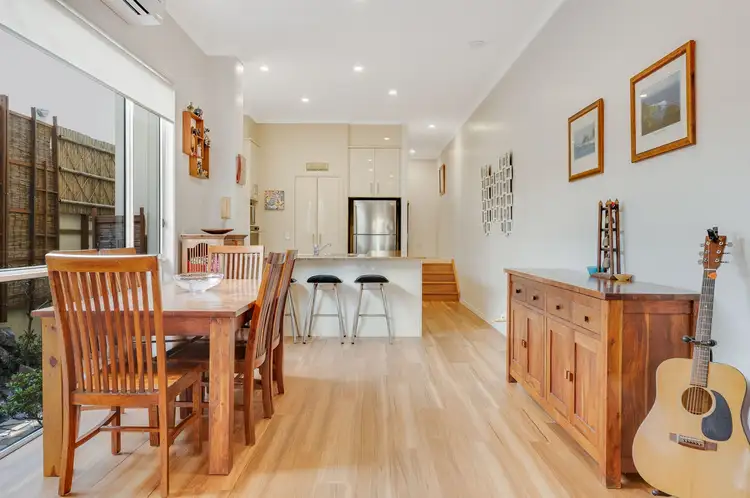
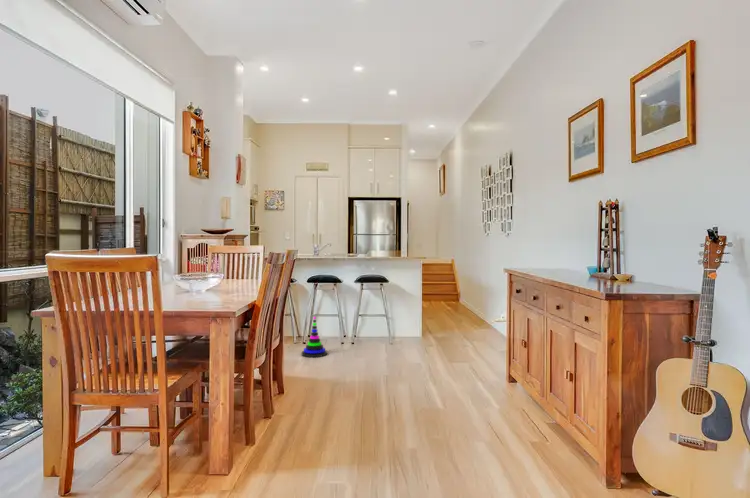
+ stacking toy [301,316,328,358]
